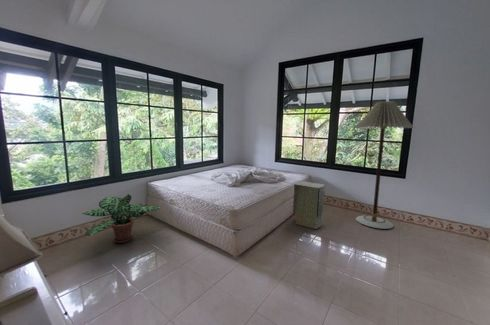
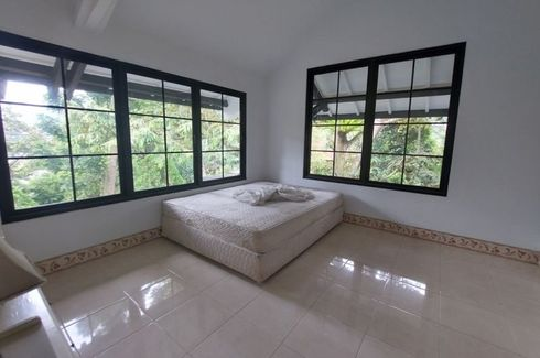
- floor lamp [355,100,415,230]
- air purifier [292,180,326,230]
- potted plant [81,193,164,244]
